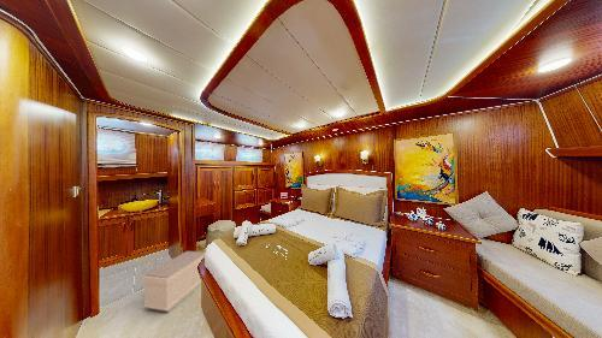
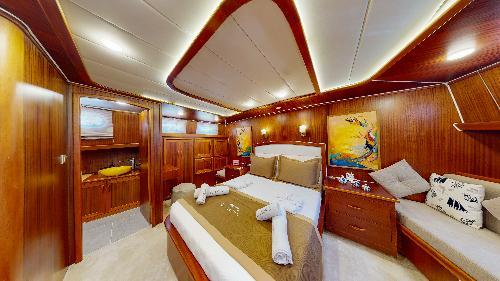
- bench [142,250,206,313]
